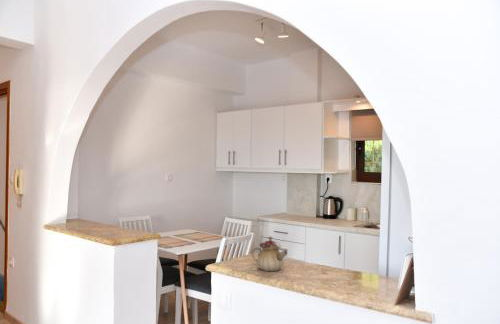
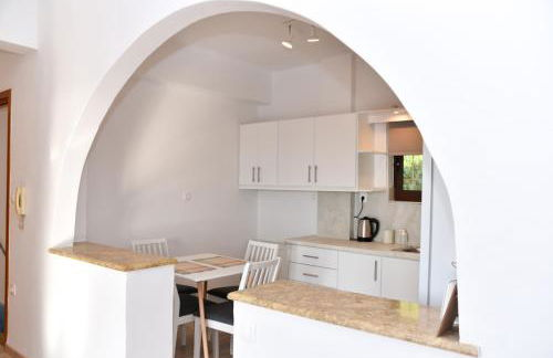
- teapot [250,235,289,272]
